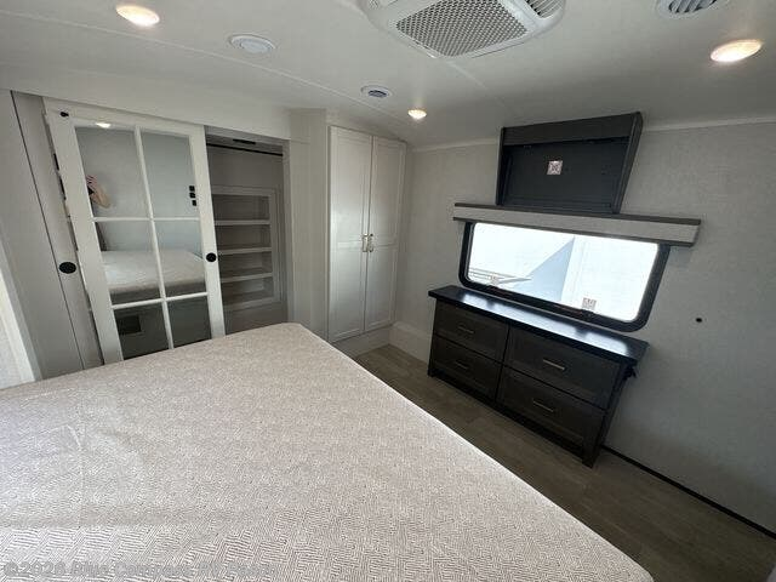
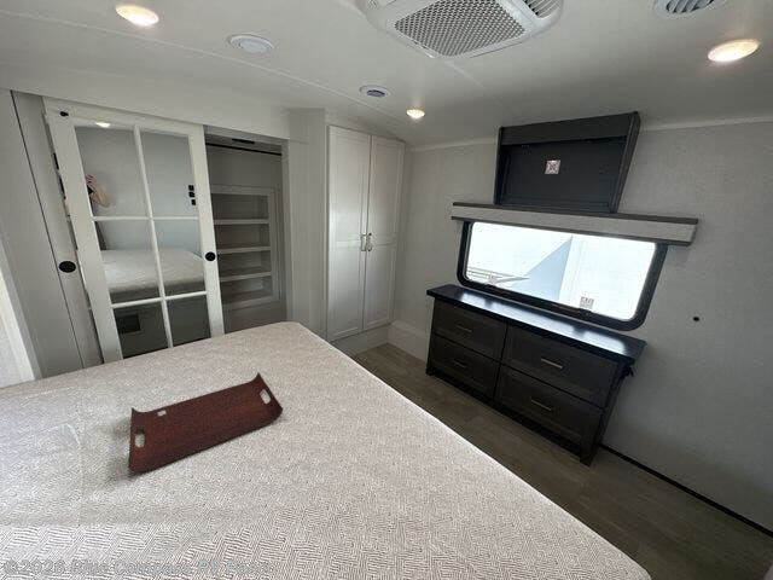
+ serving tray [127,371,284,474]
